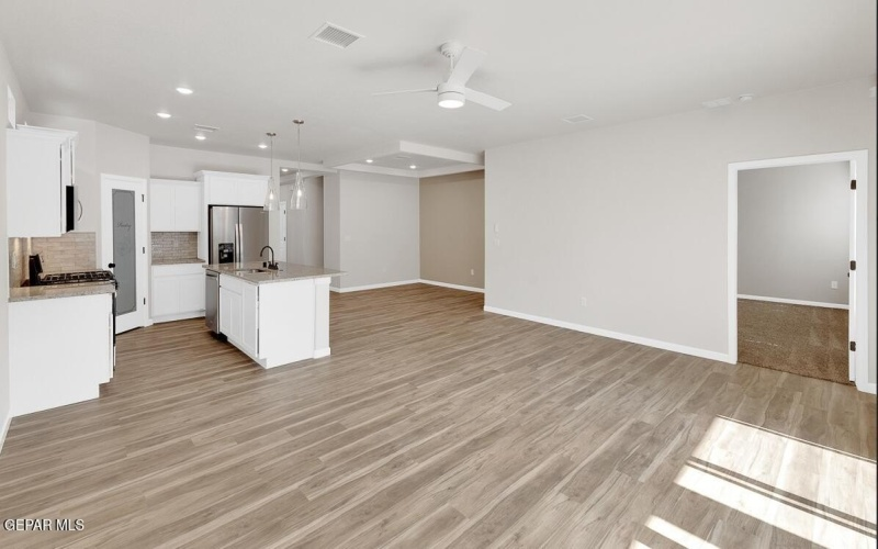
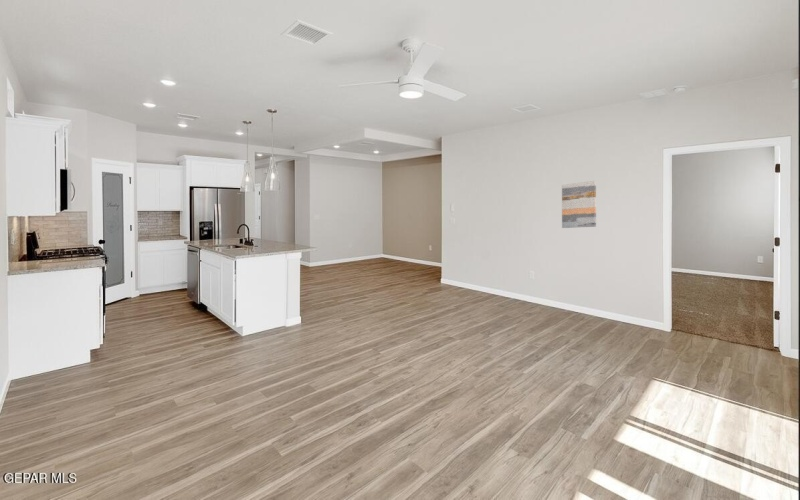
+ wall art [561,180,597,229]
